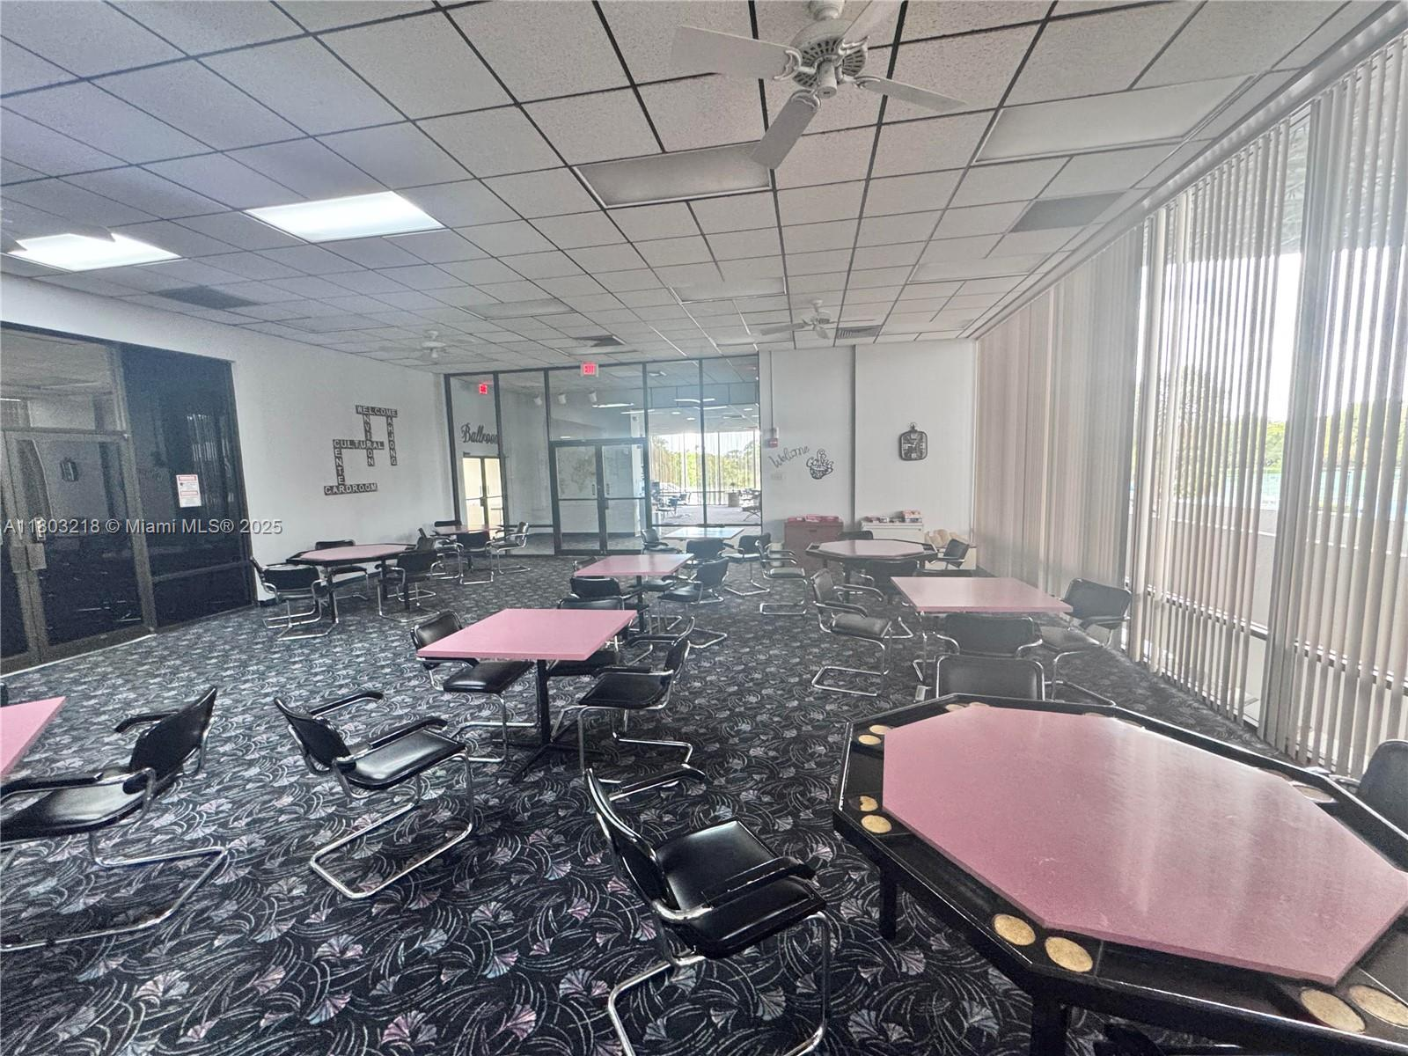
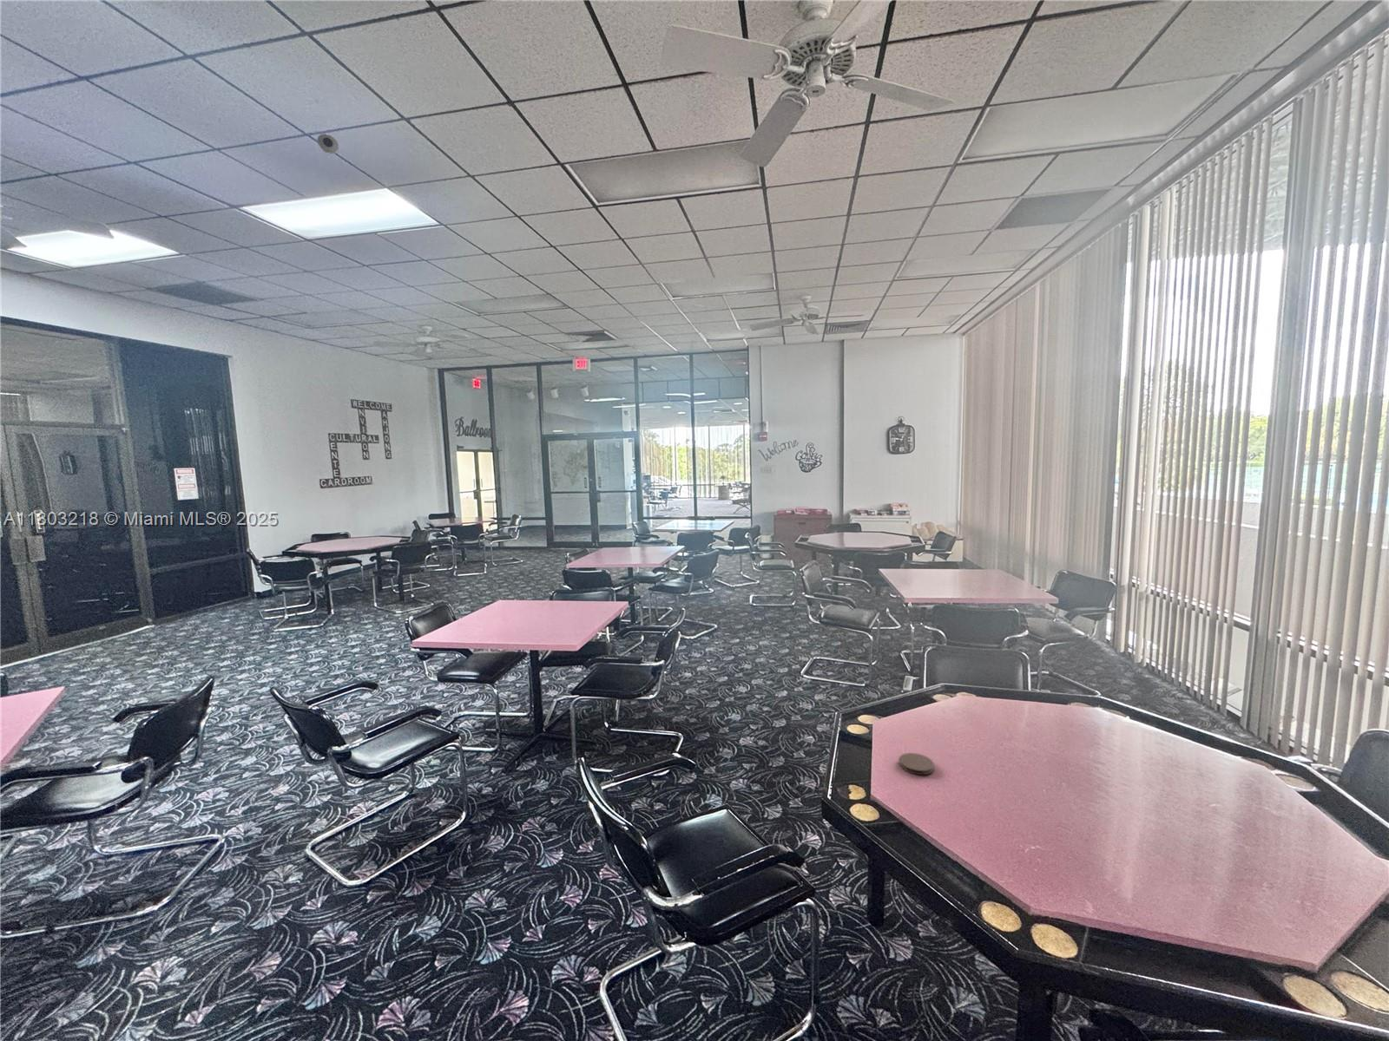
+ coaster [898,752,935,775]
+ smoke detector [317,133,339,154]
